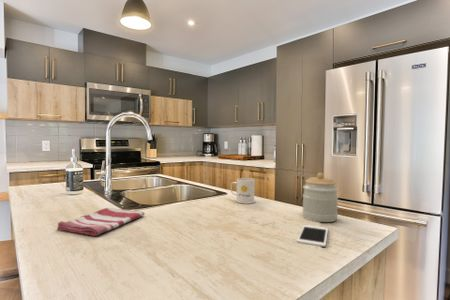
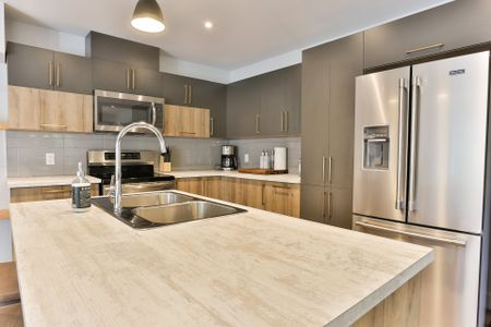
- dish towel [56,206,145,237]
- cell phone [296,224,329,248]
- mug [230,177,256,205]
- jar [301,172,339,223]
